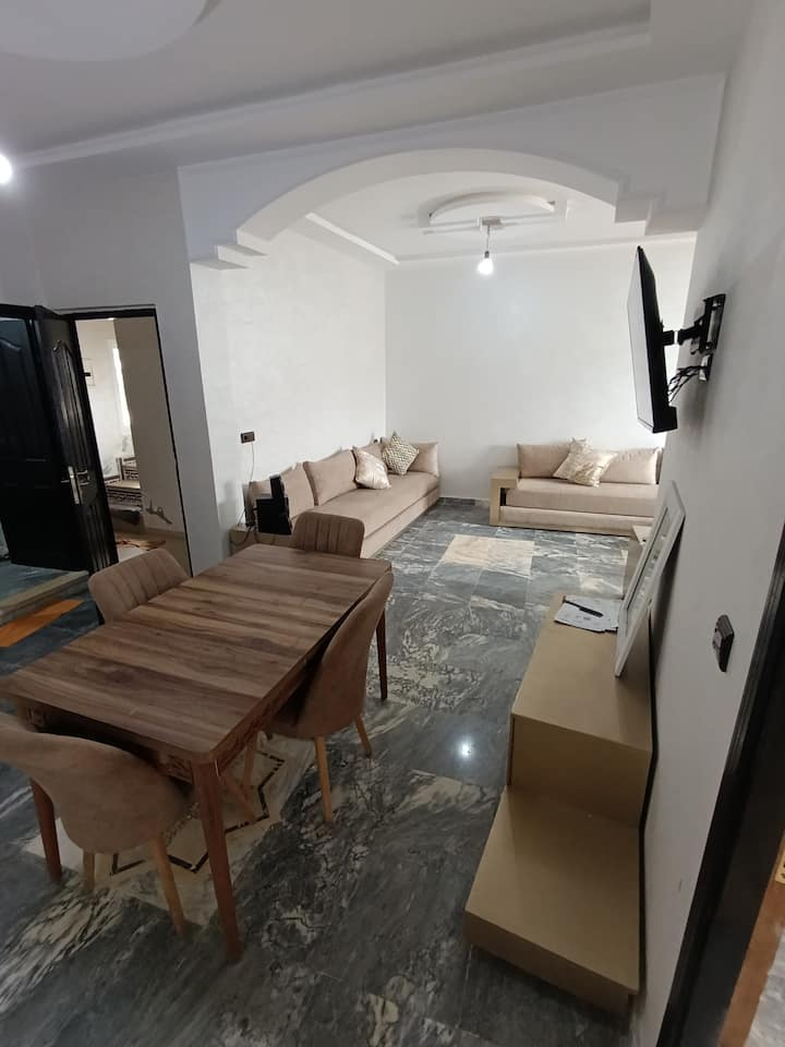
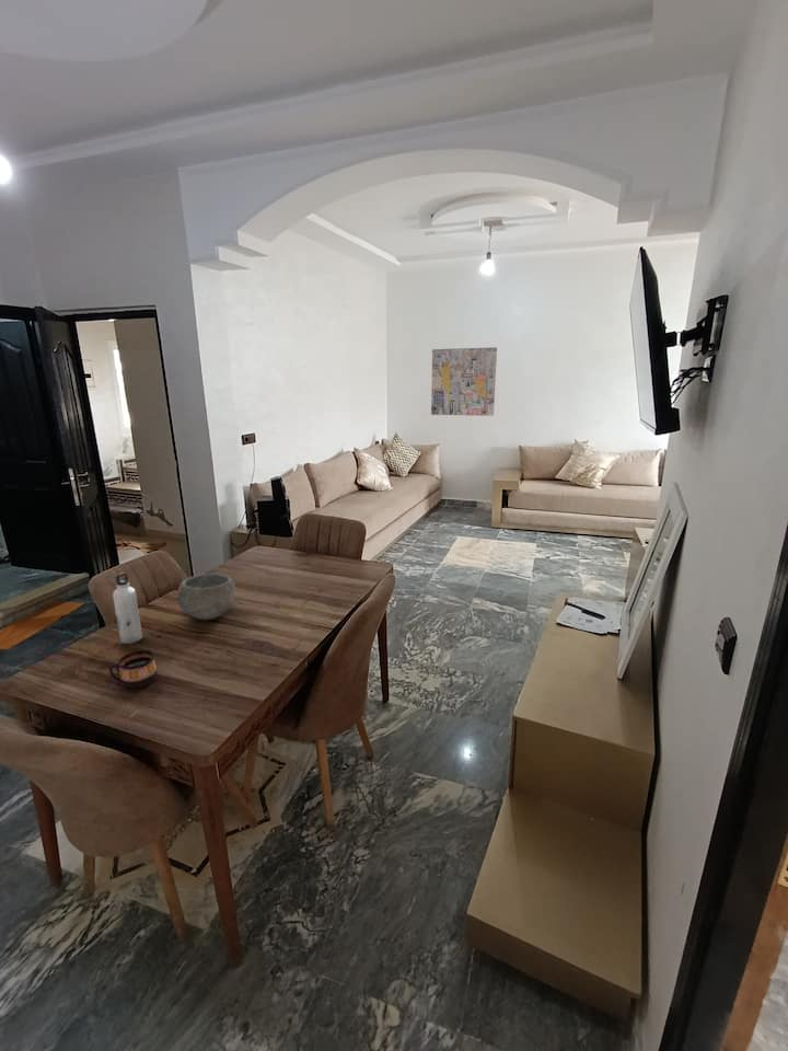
+ bowl [176,573,236,621]
+ cup [108,649,158,689]
+ wall art [430,346,498,417]
+ water bottle [112,571,143,645]
